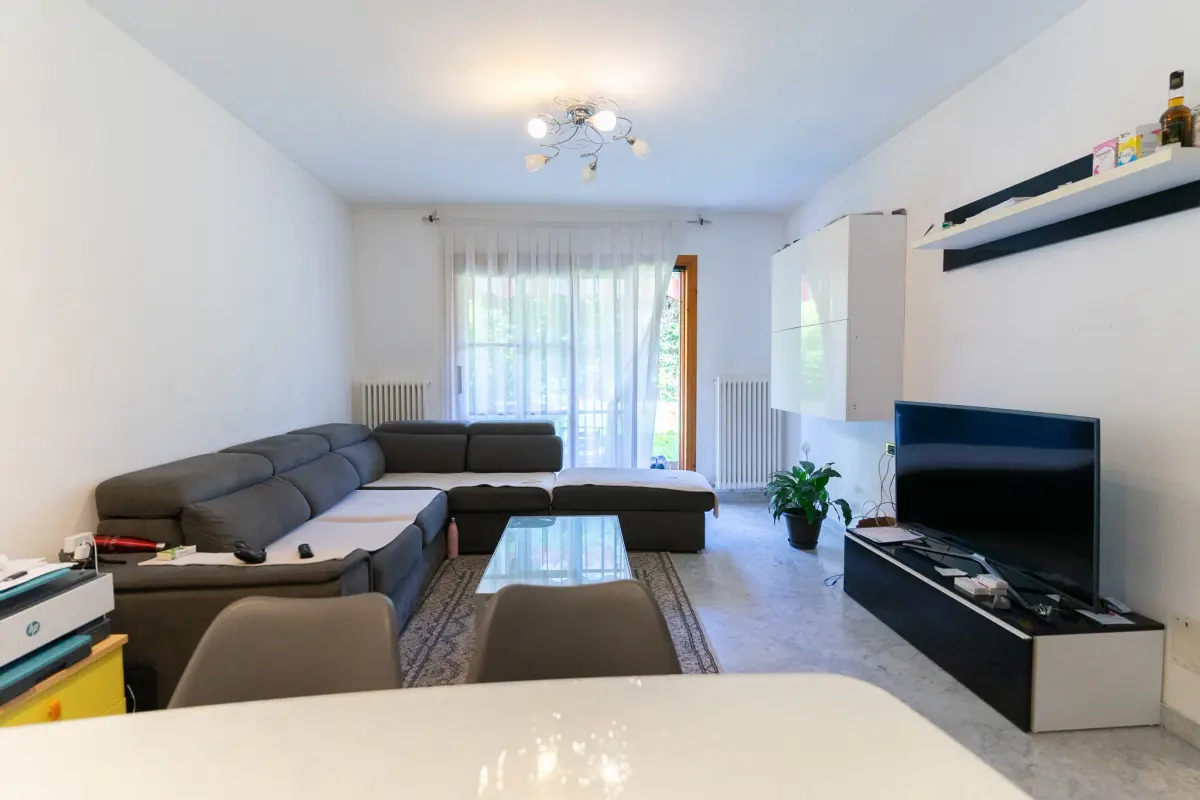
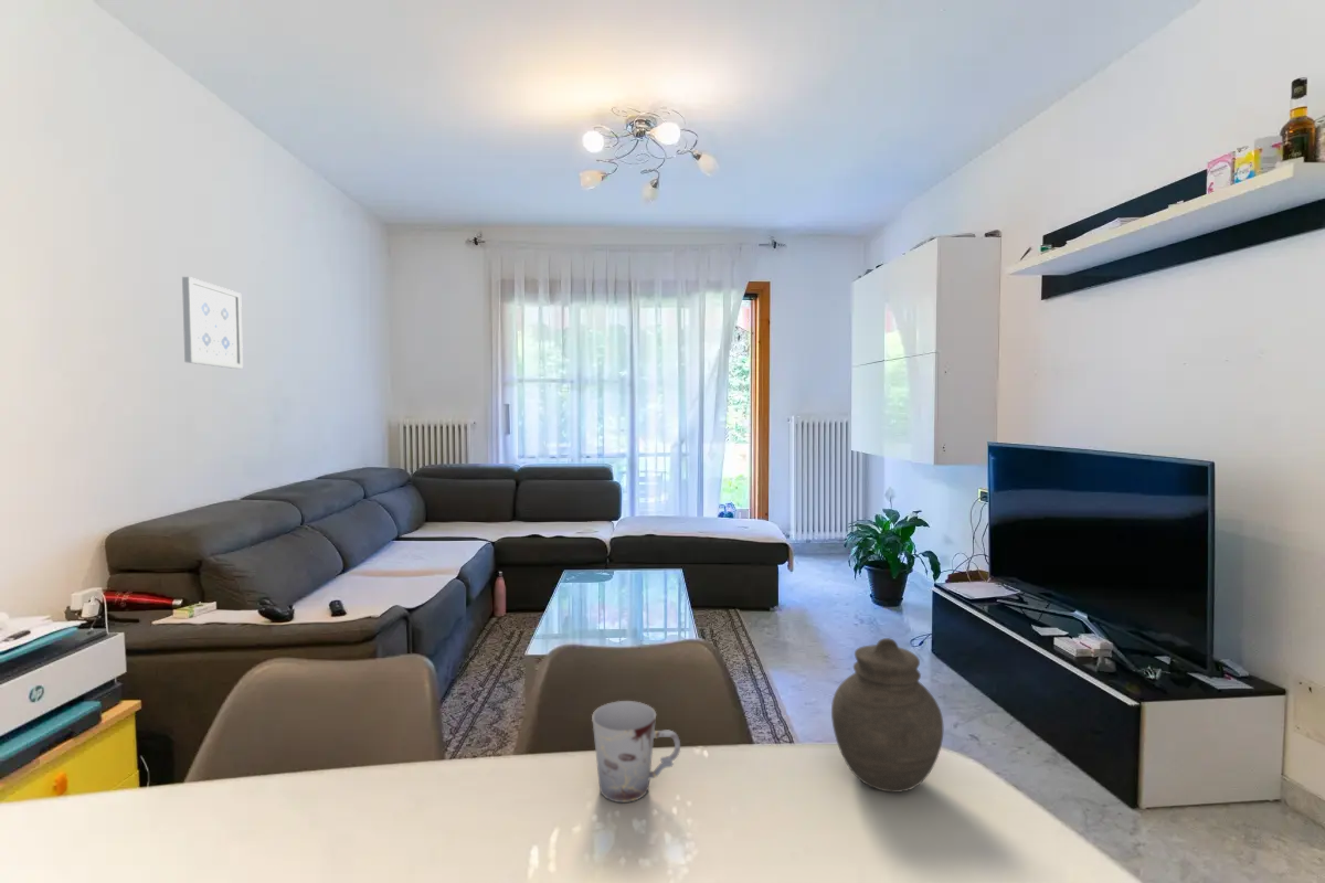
+ cup [591,700,681,804]
+ wall art [181,276,244,370]
+ jar [830,637,944,794]
